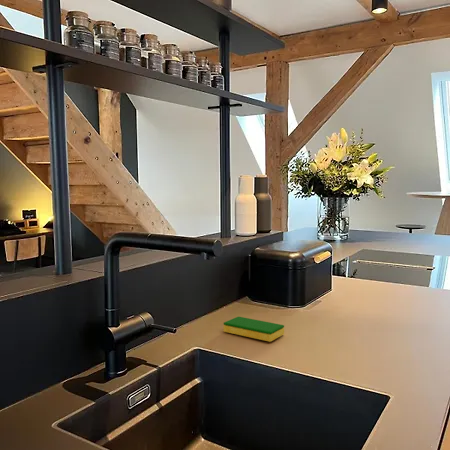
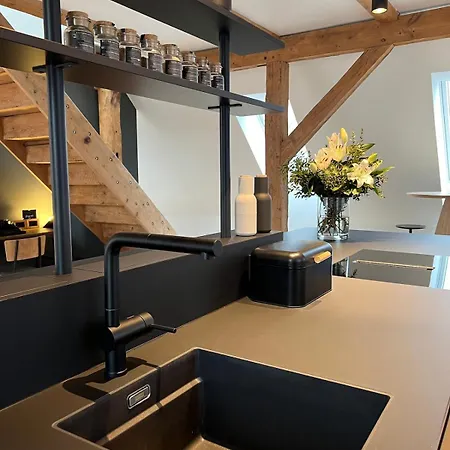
- dish sponge [223,316,285,343]
